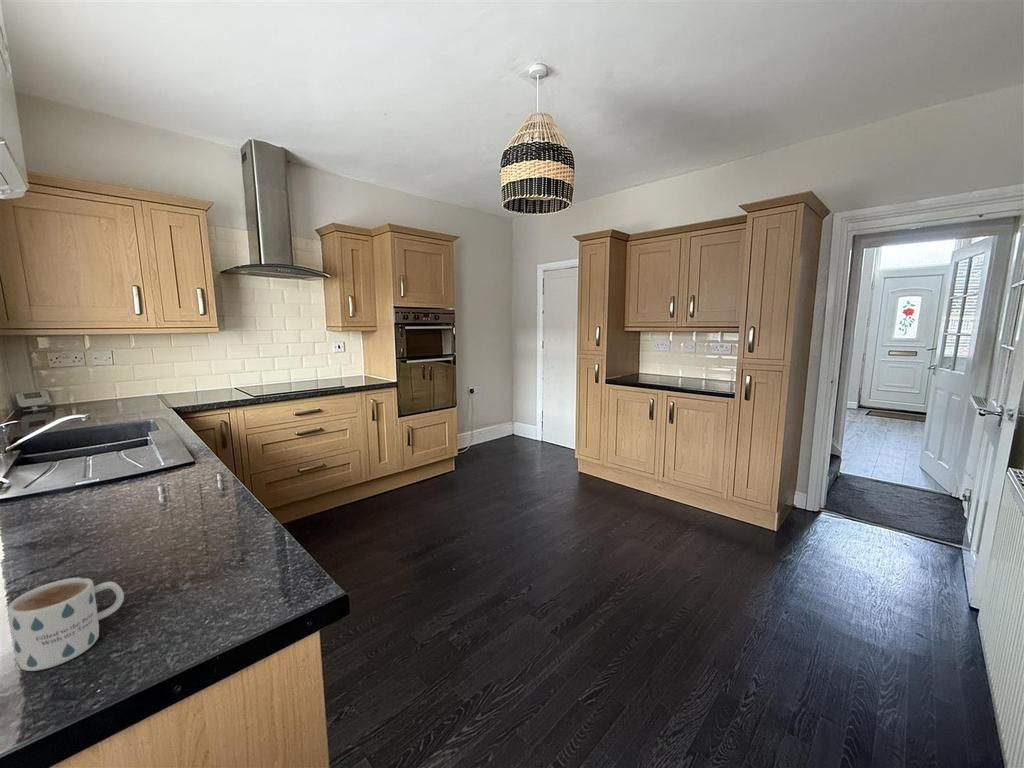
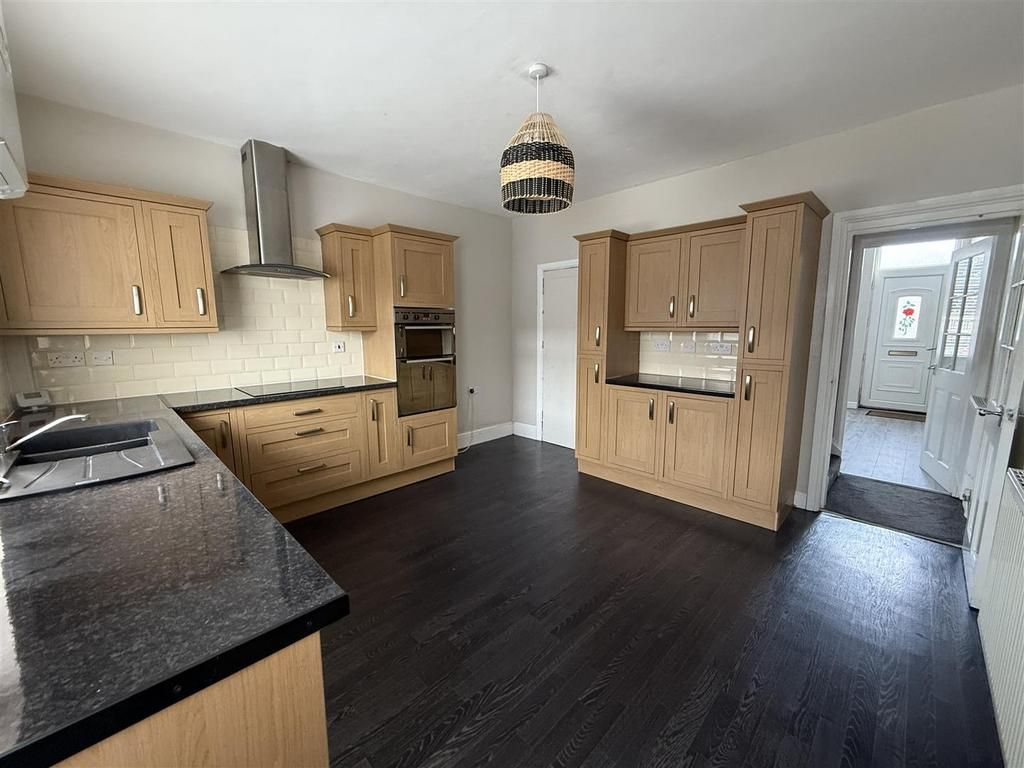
- mug [6,576,125,672]
